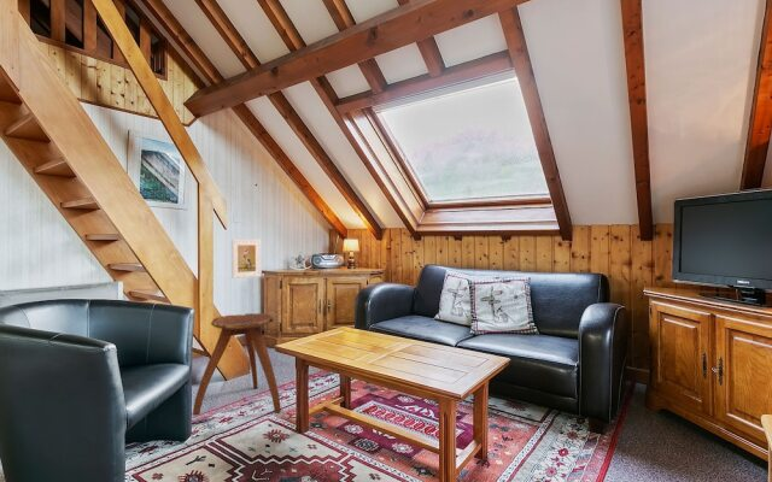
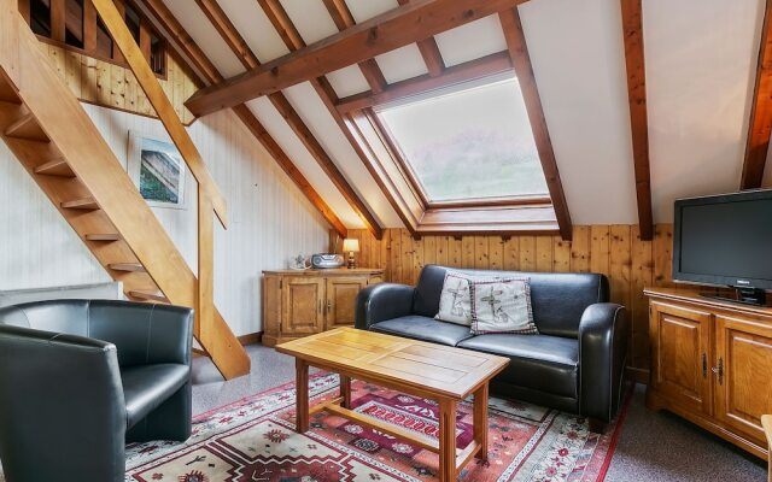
- stool [192,312,282,416]
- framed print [230,239,262,280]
